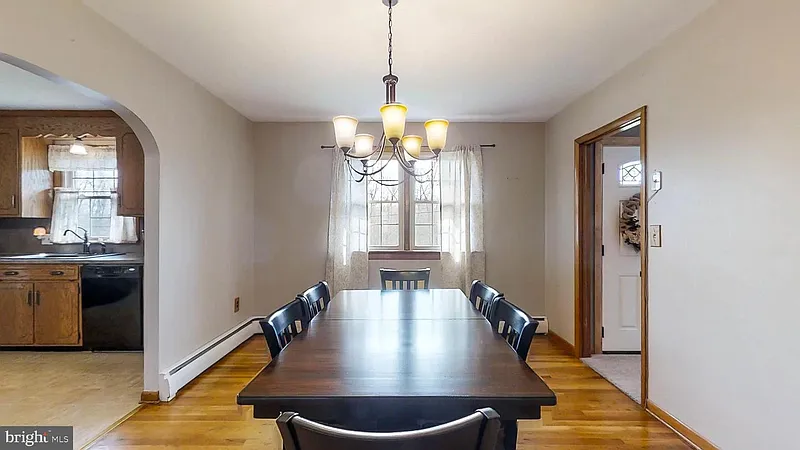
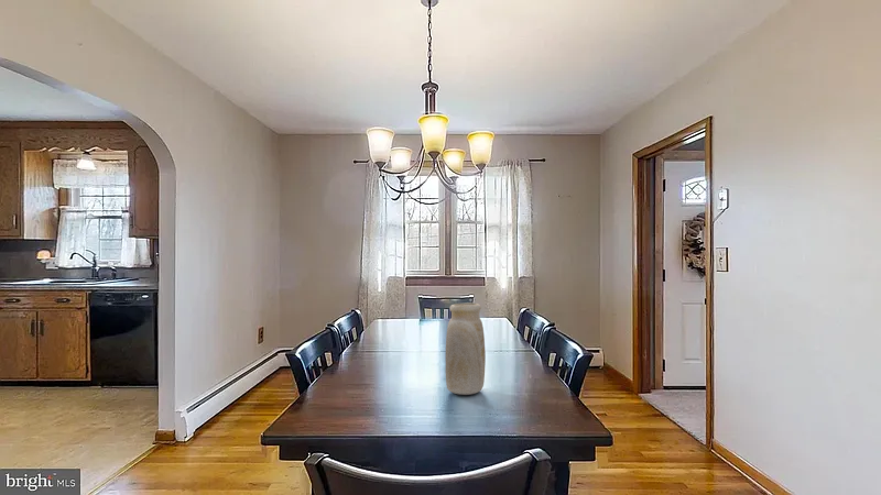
+ vase [444,301,487,396]
